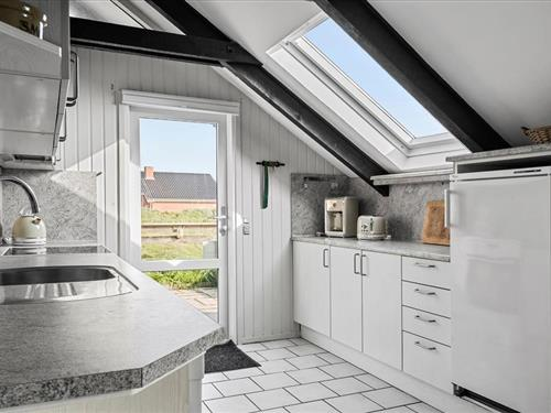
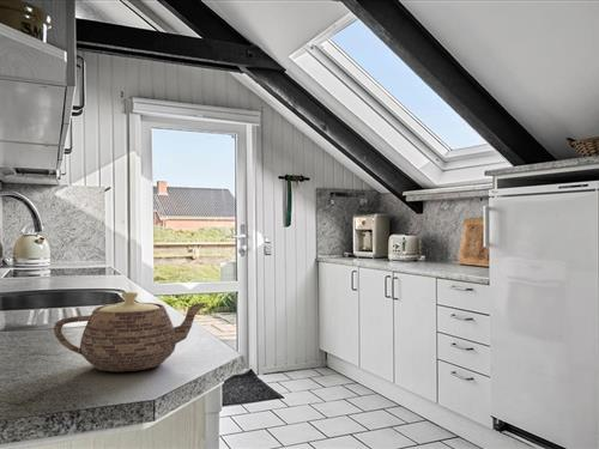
+ teapot [53,291,208,372]
